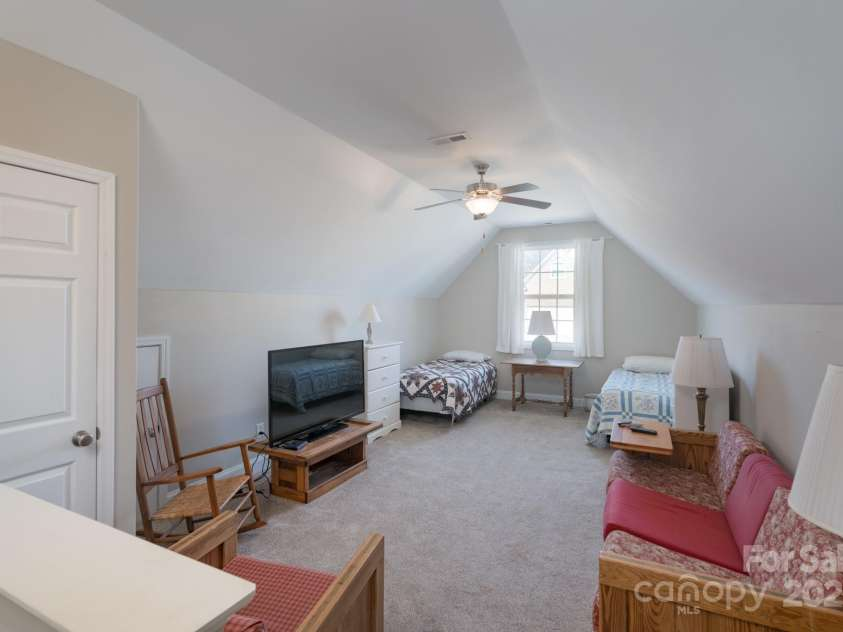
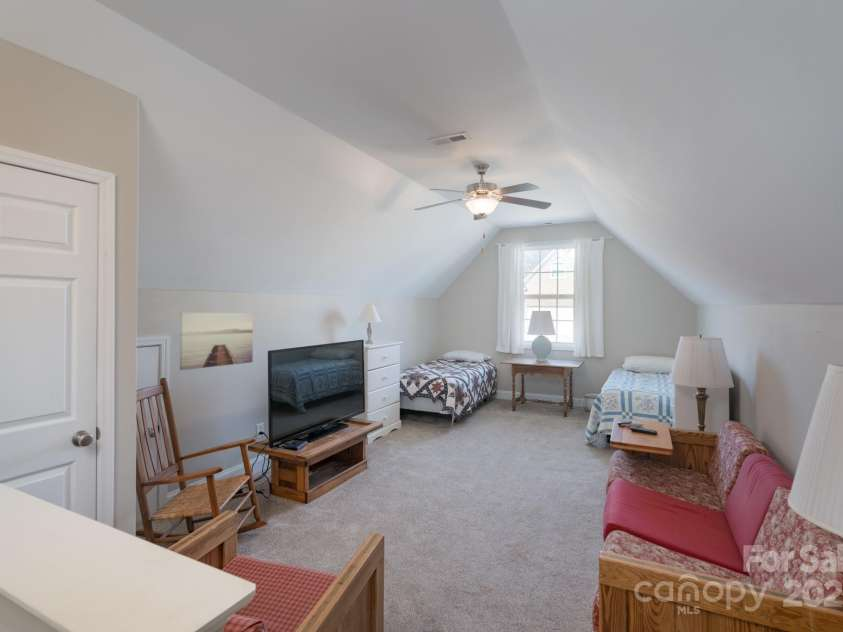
+ wall art [179,311,254,371]
